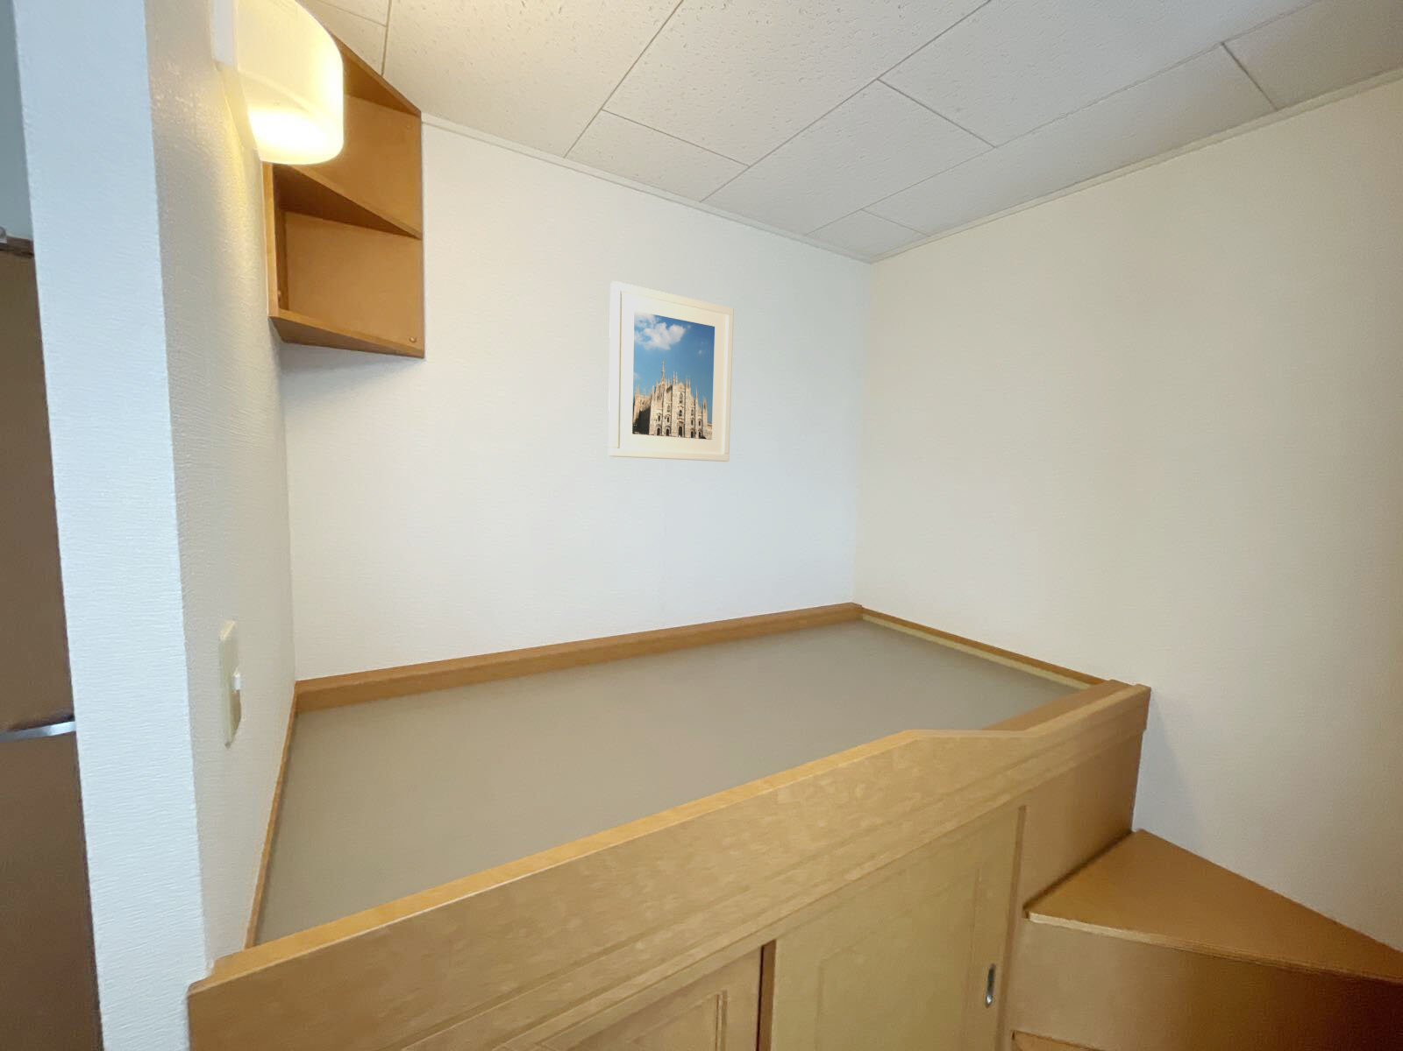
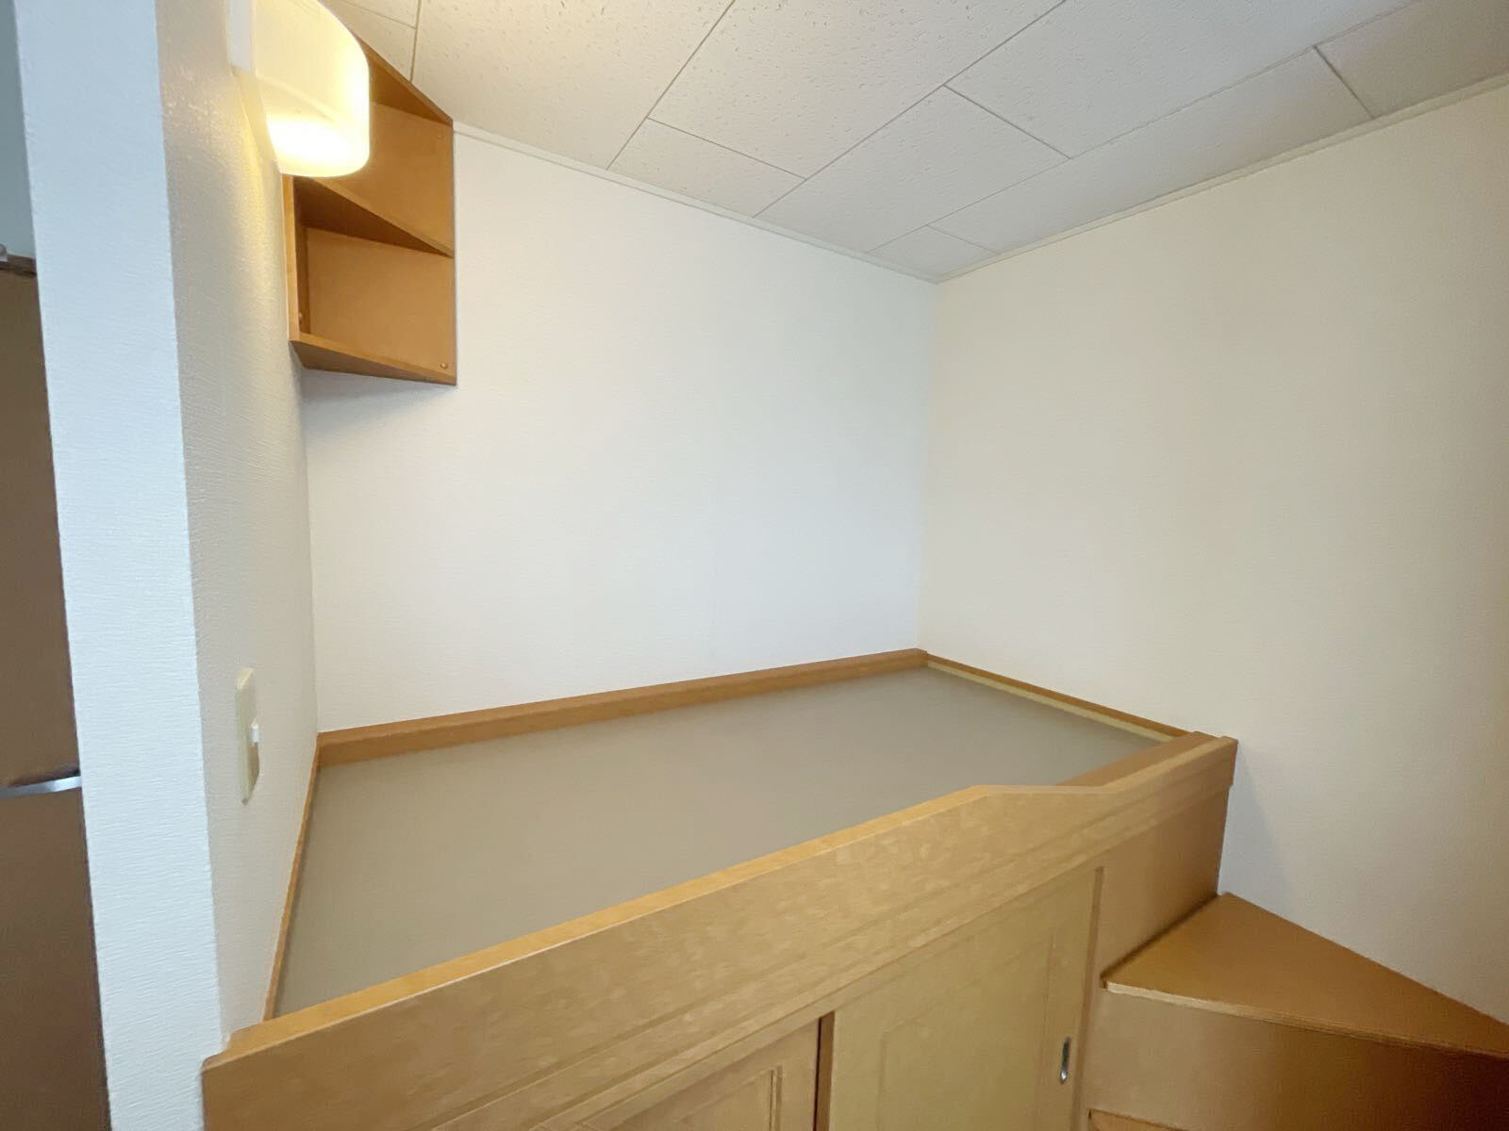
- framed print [608,280,735,463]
